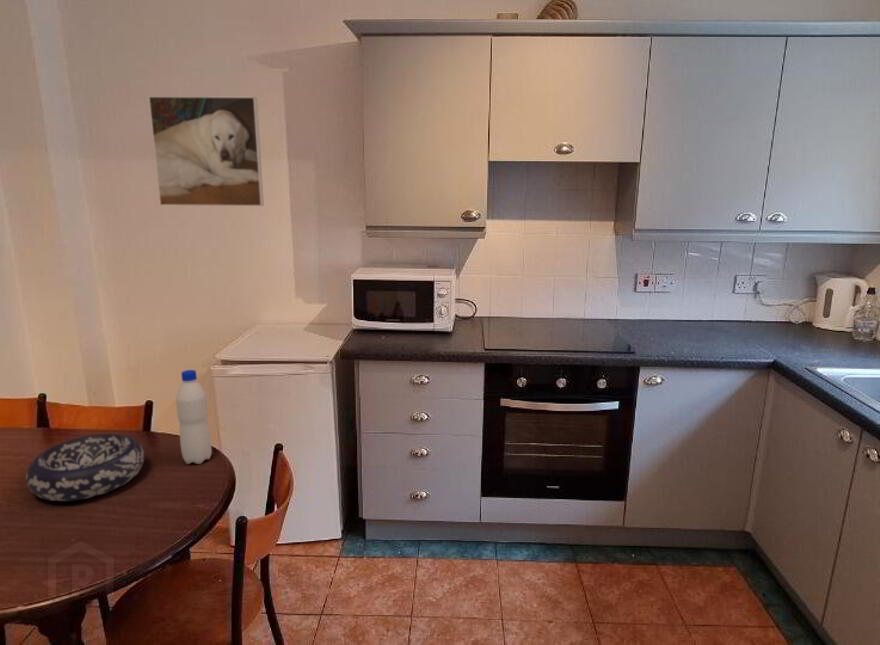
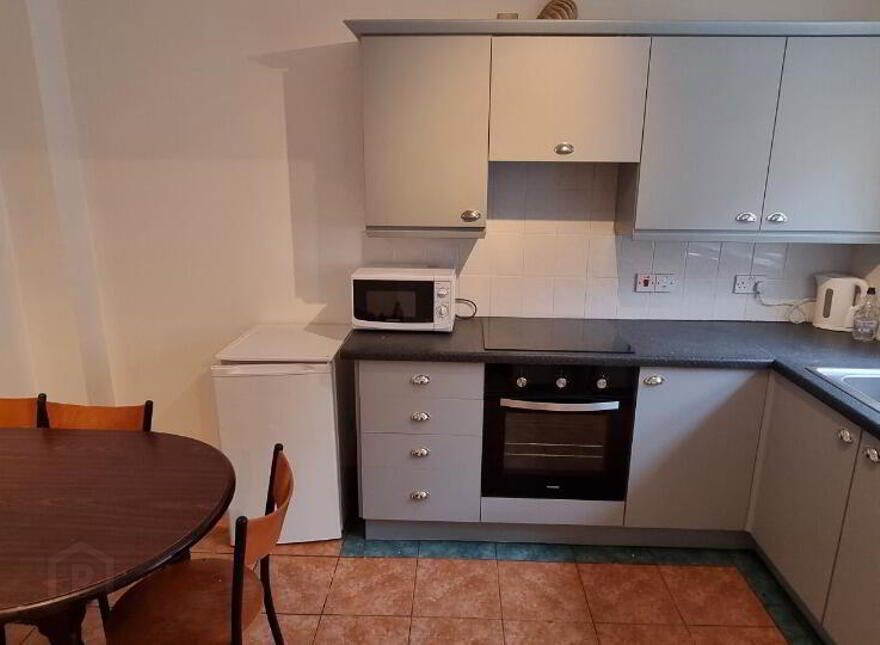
- water bottle [175,369,213,465]
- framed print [147,95,265,207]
- decorative bowl [25,433,145,502]
